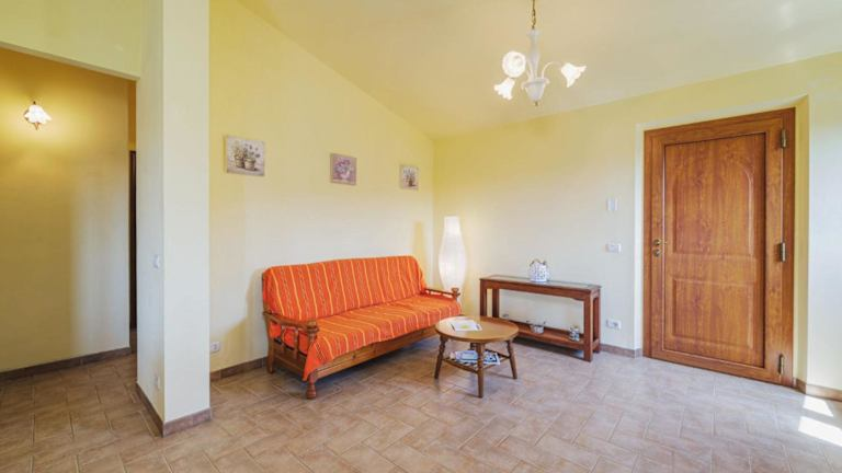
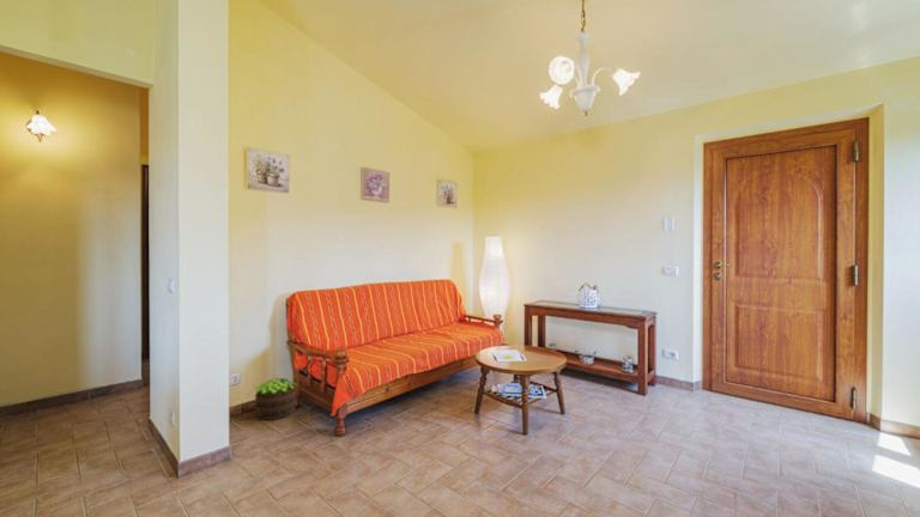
+ potted plant [254,377,298,421]
